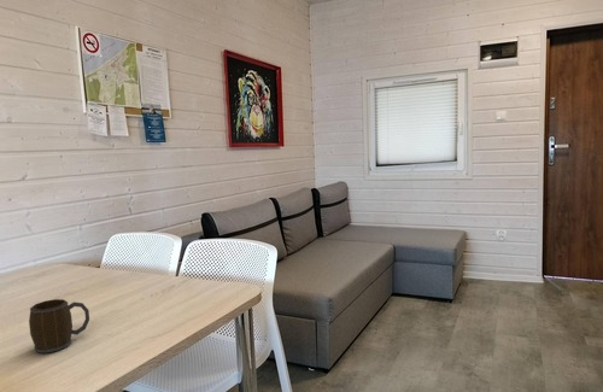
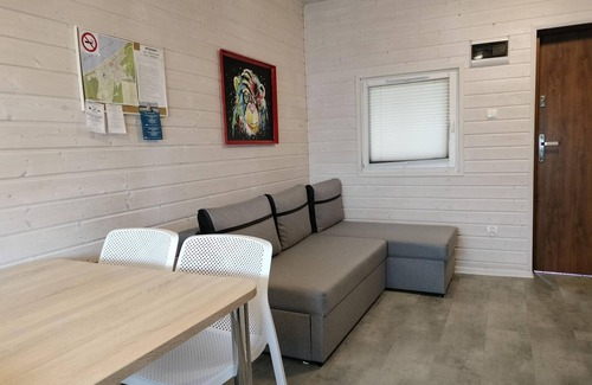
- mug [28,298,90,355]
